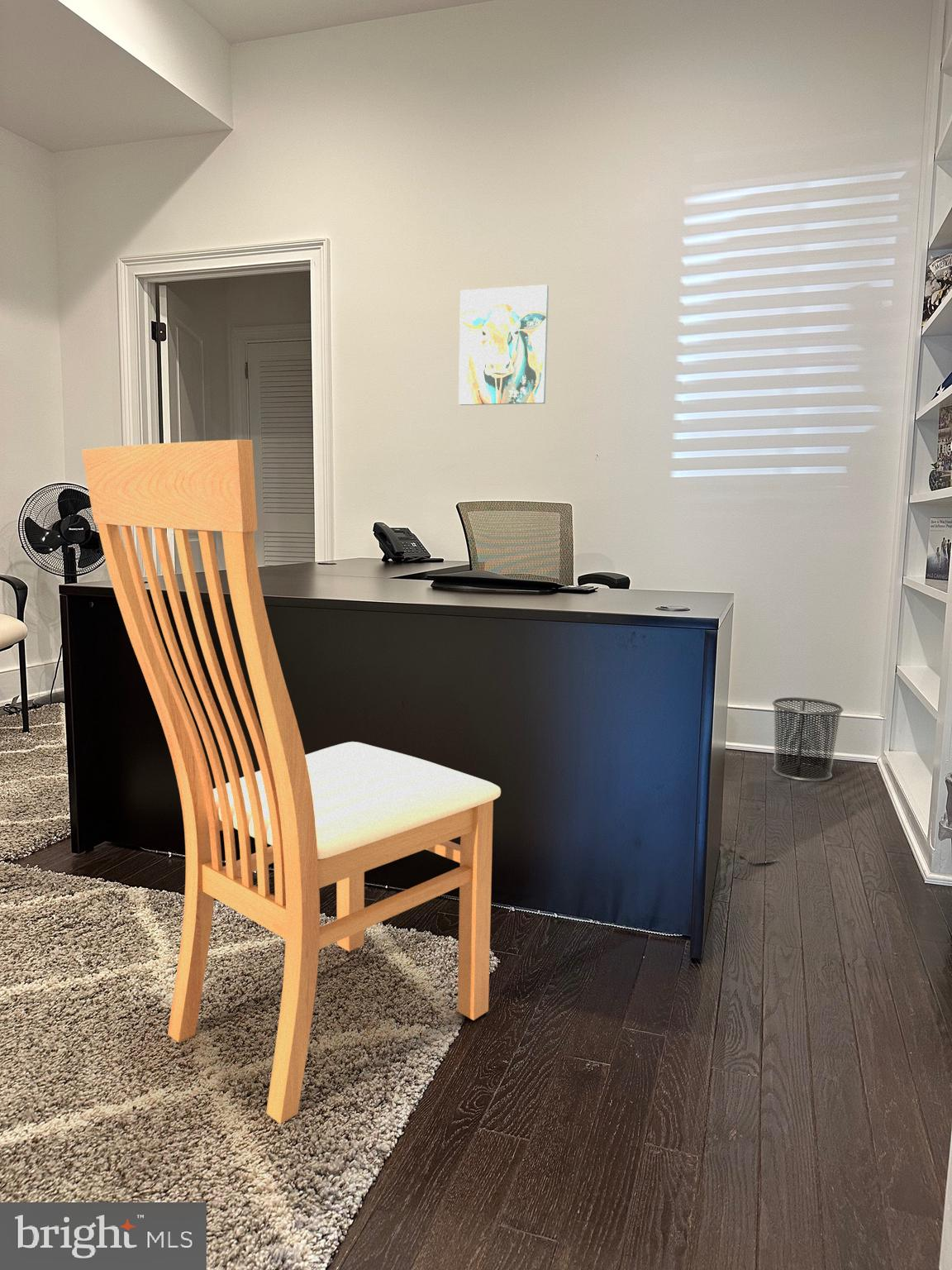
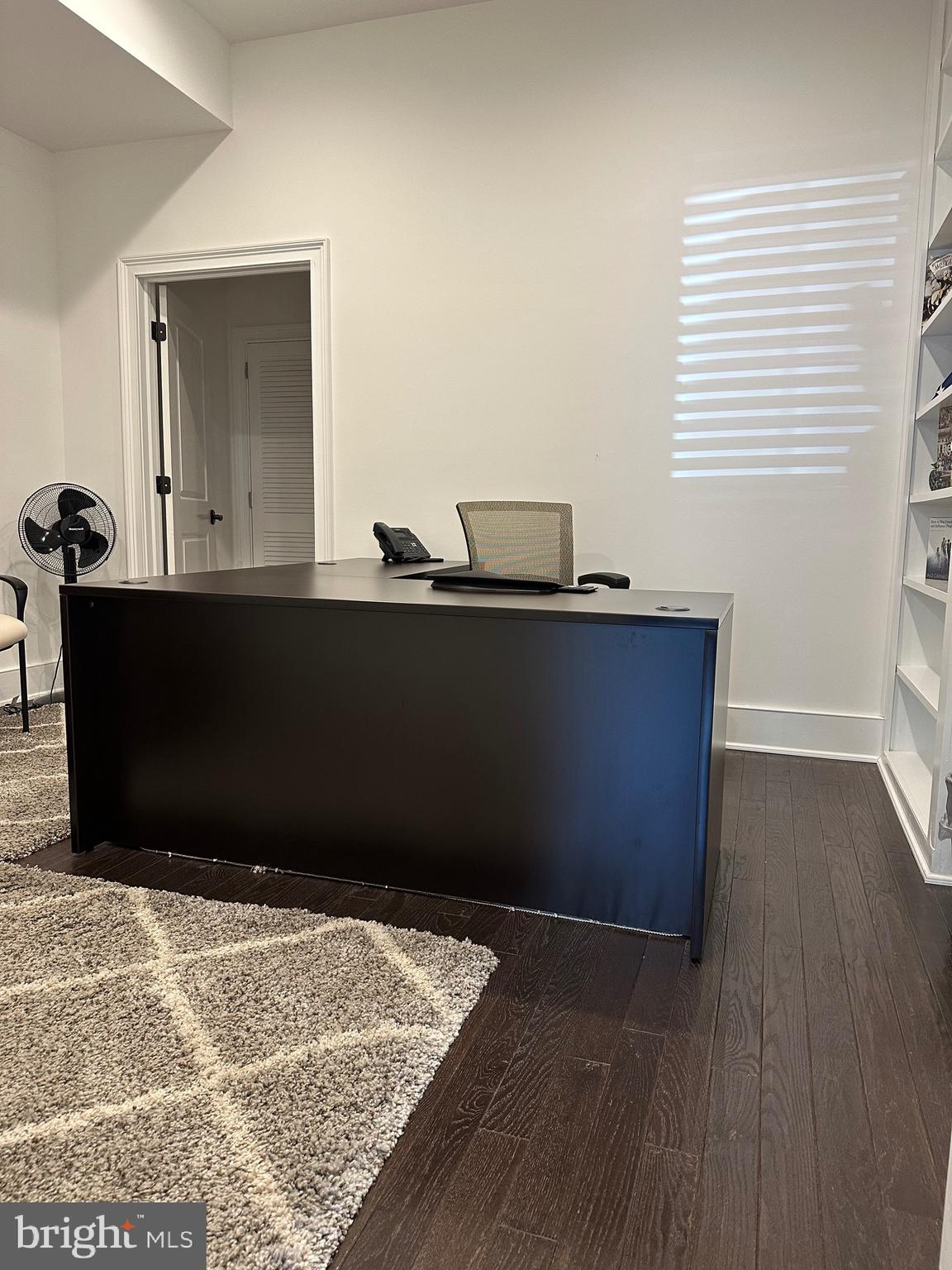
- wall art [458,284,550,406]
- waste bin [771,697,844,782]
- chair [81,439,502,1124]
